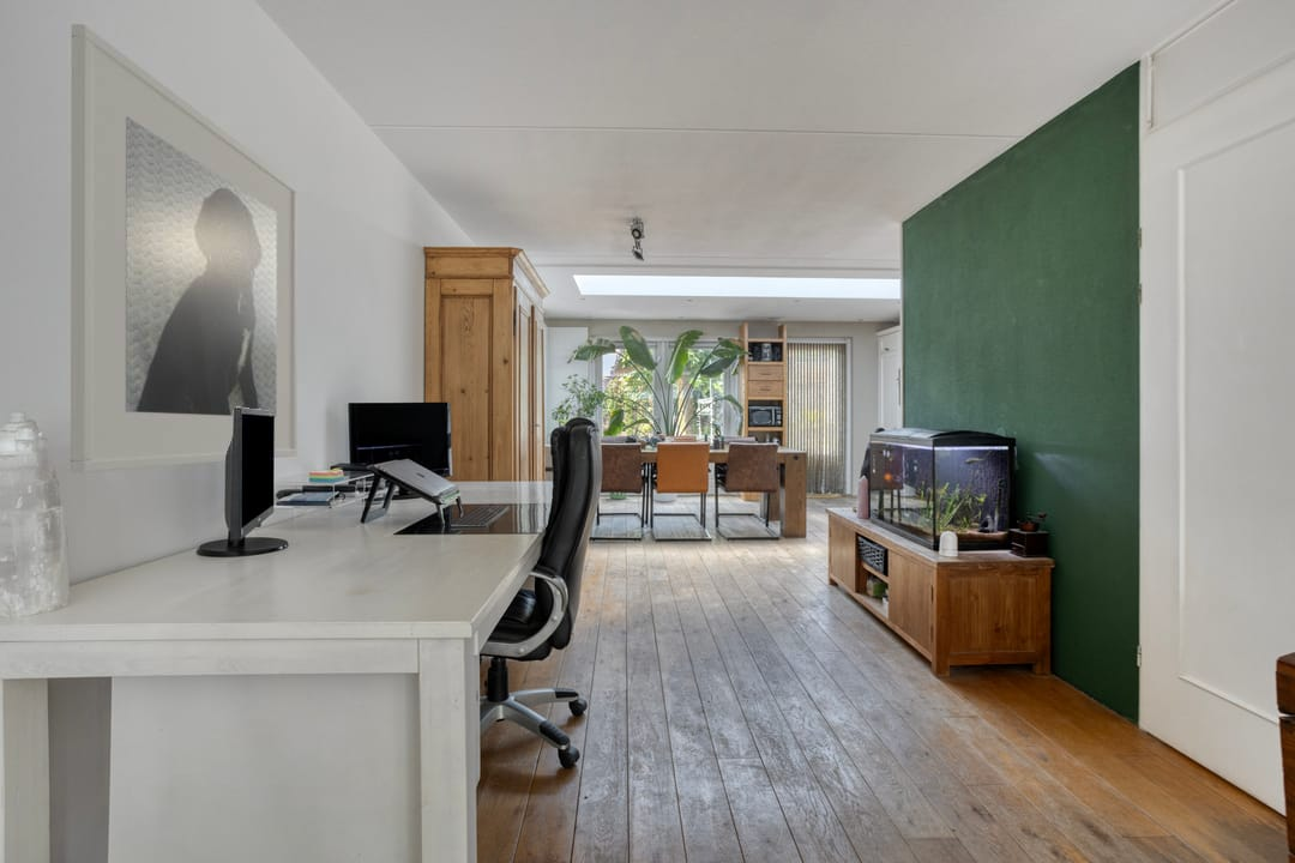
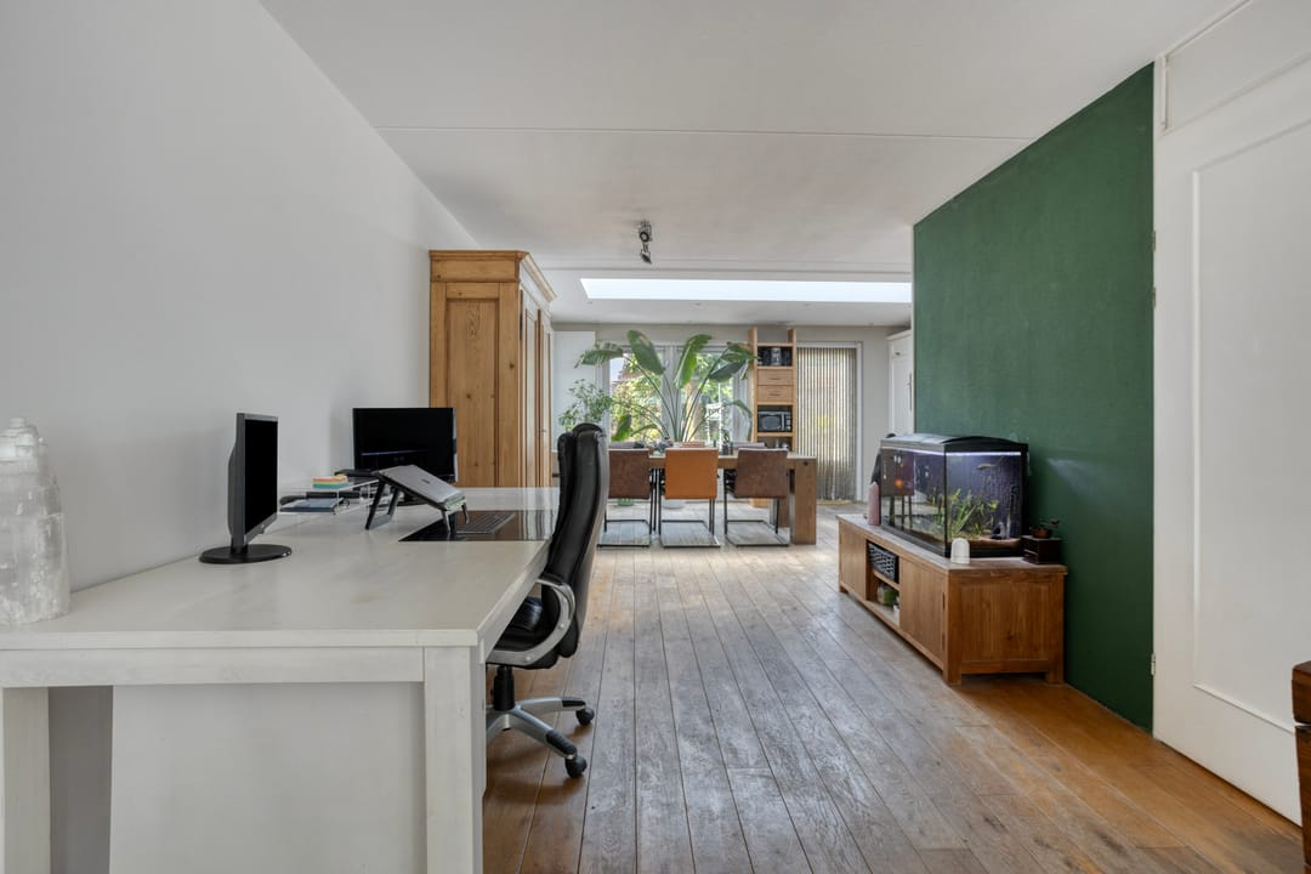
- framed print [70,23,299,475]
